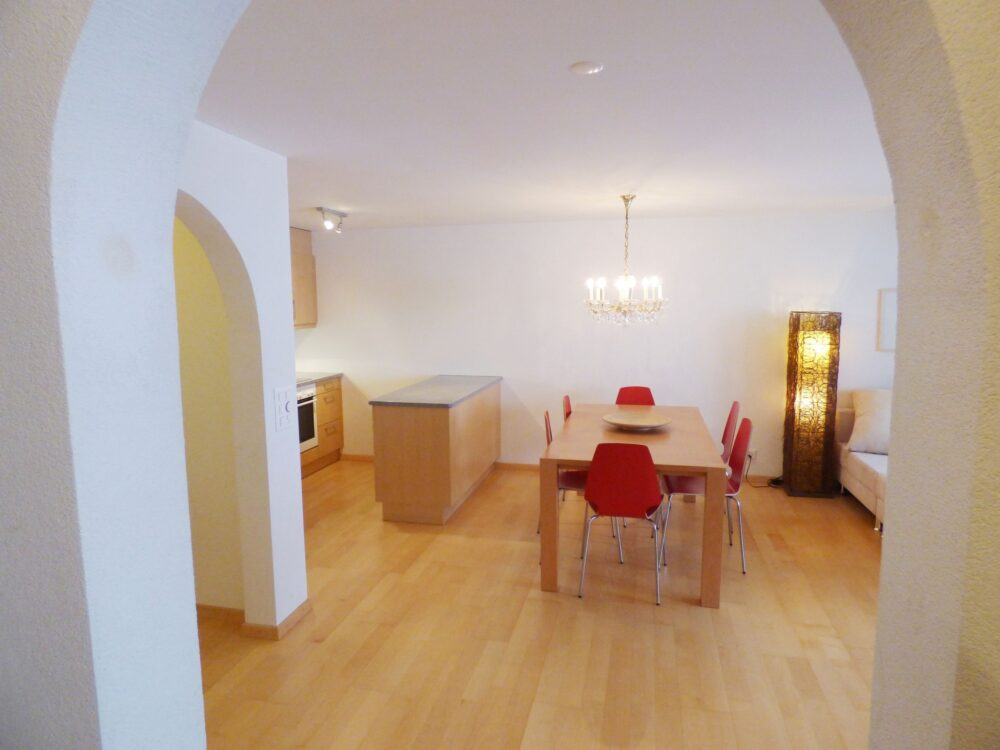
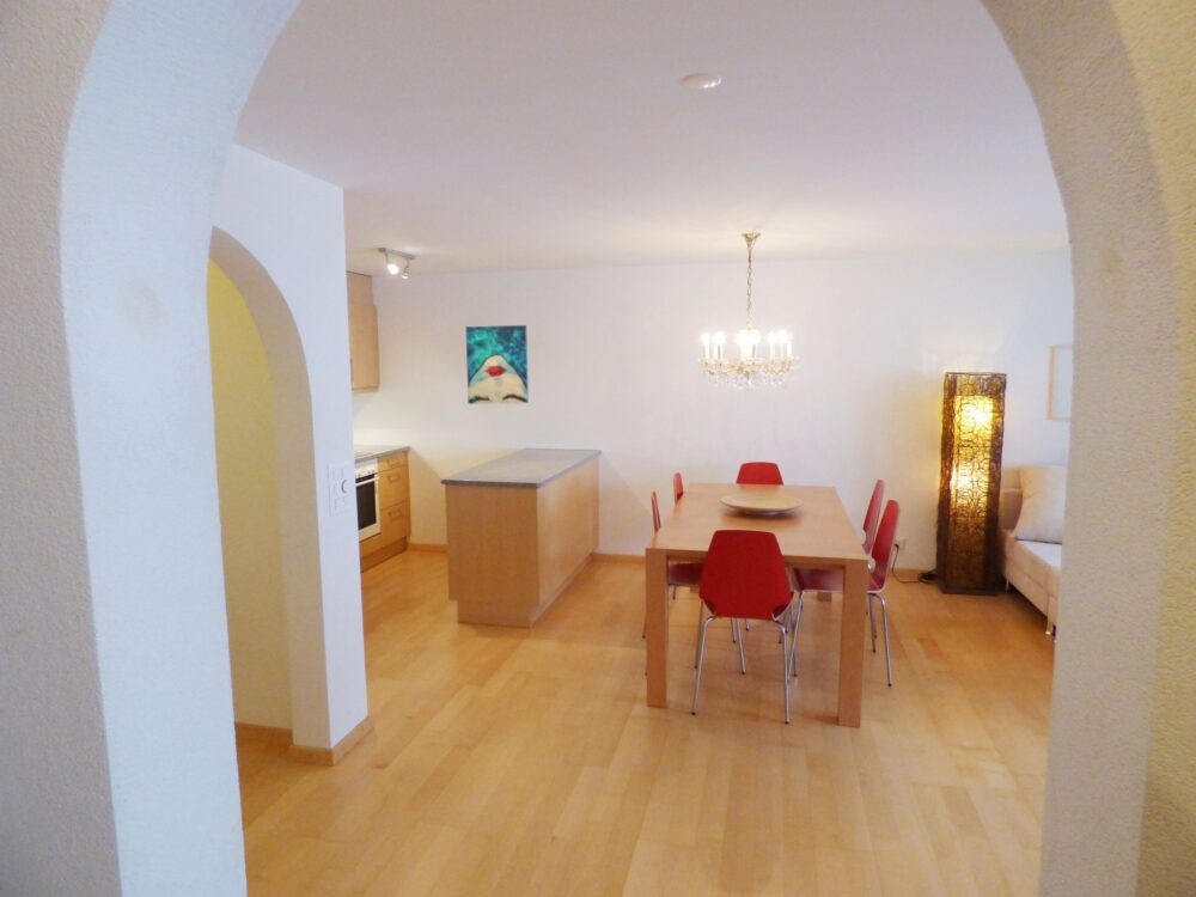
+ wall art [464,324,530,405]
